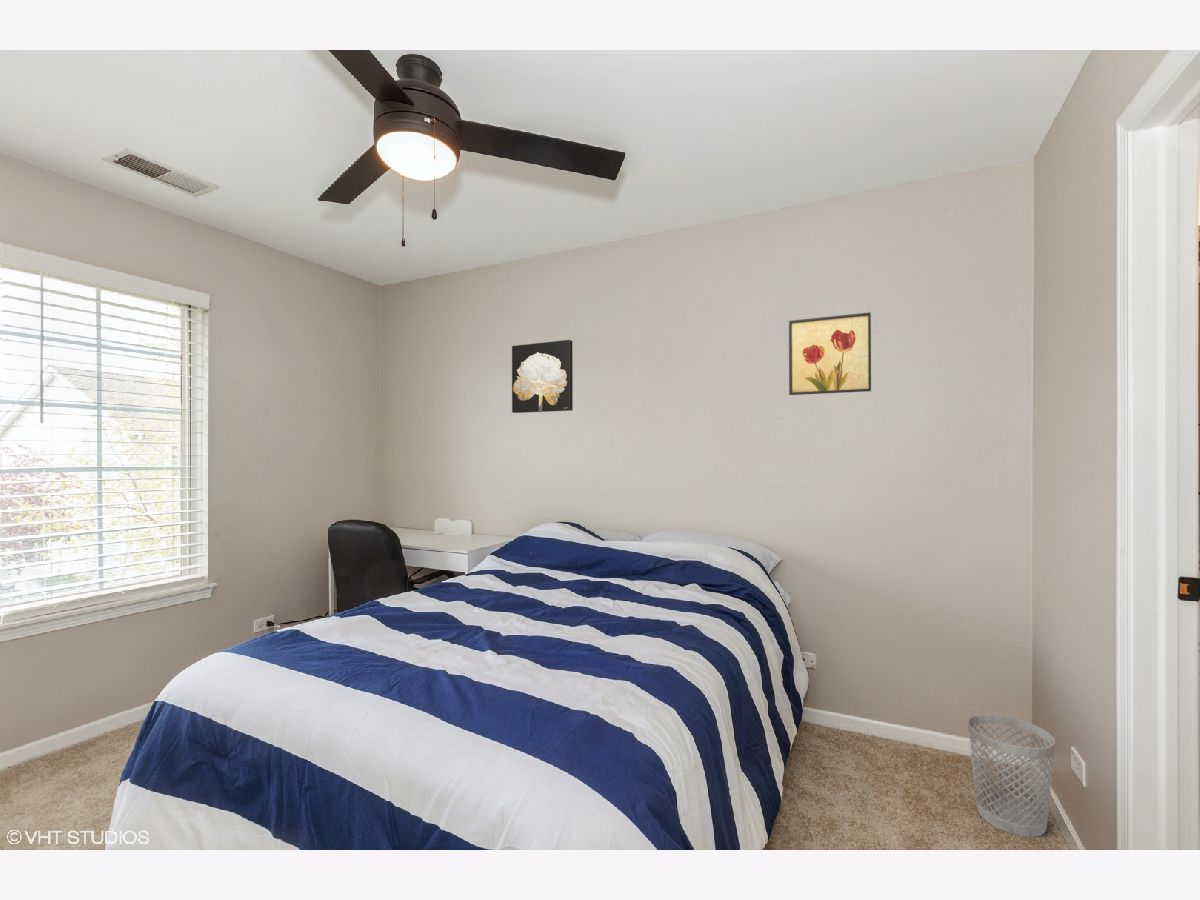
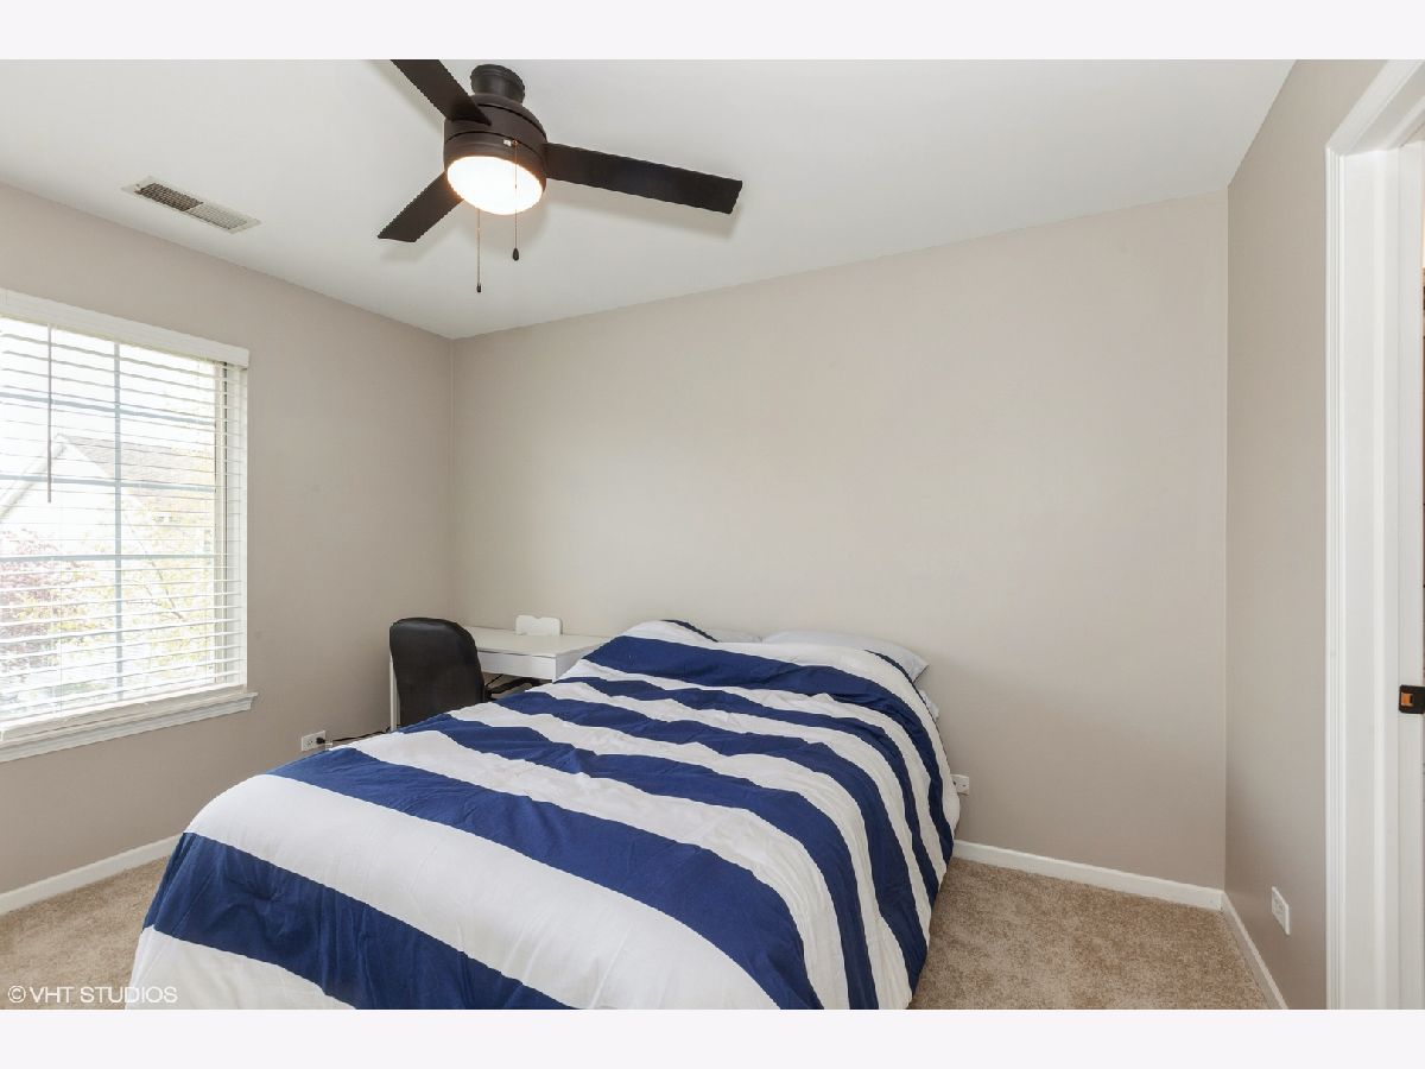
- wastebasket [967,713,1056,838]
- wall art [511,339,574,414]
- wall art [788,311,872,396]
